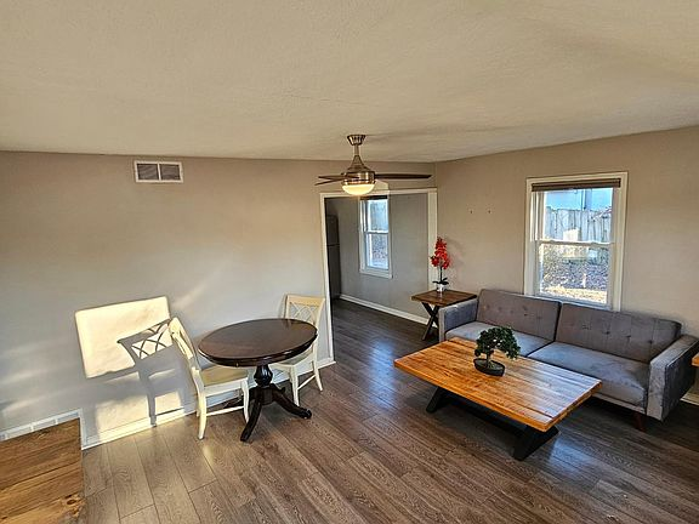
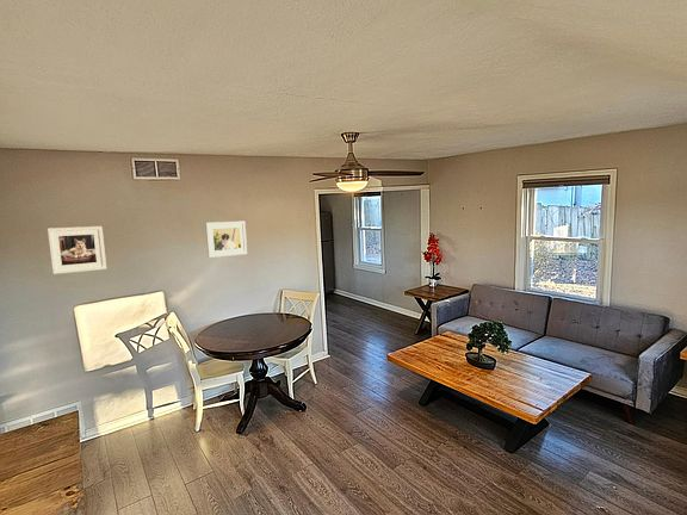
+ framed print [47,225,107,275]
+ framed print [204,221,248,259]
